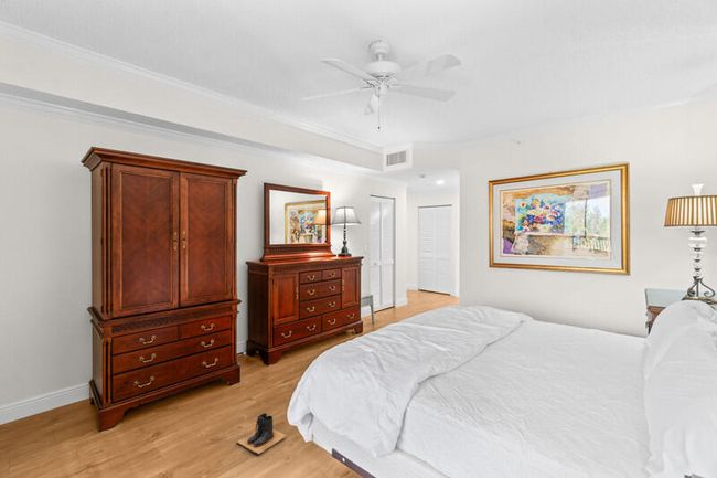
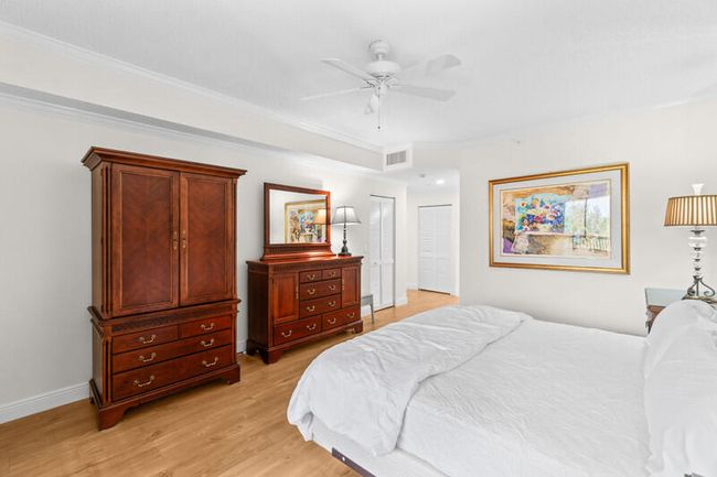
- boots [236,412,288,456]
